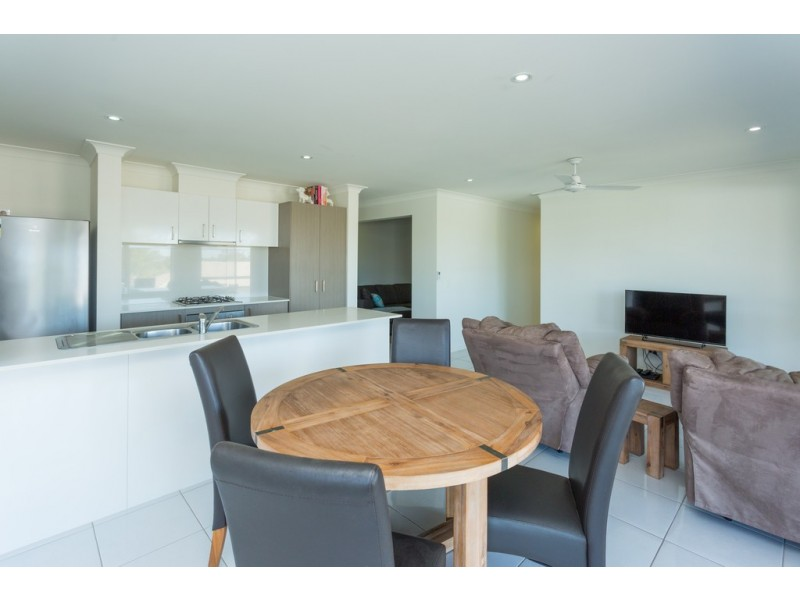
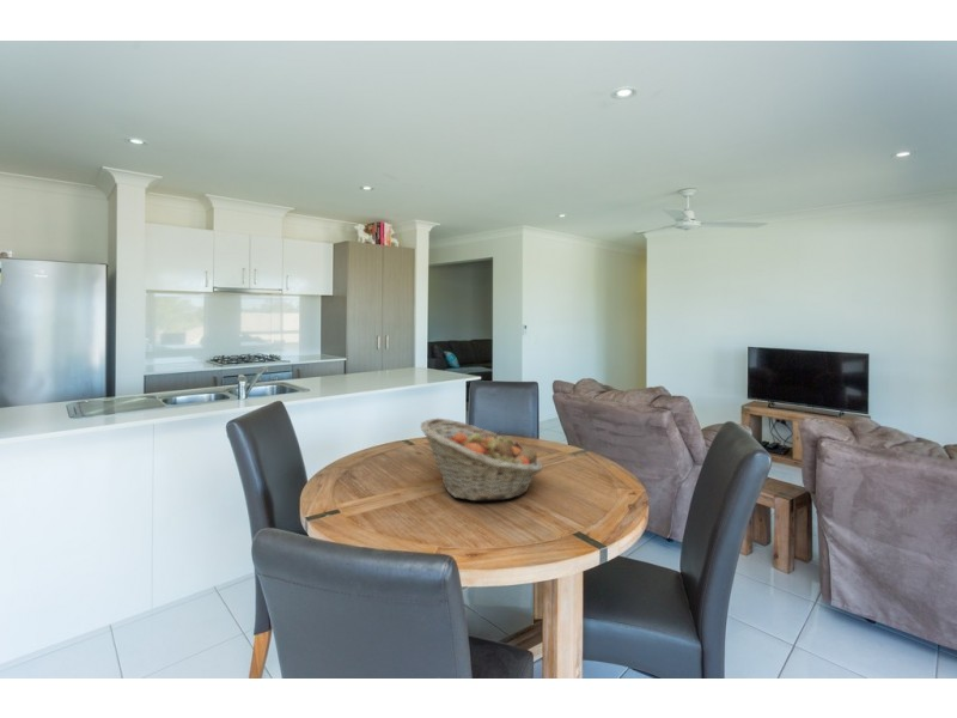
+ fruit basket [420,418,543,503]
